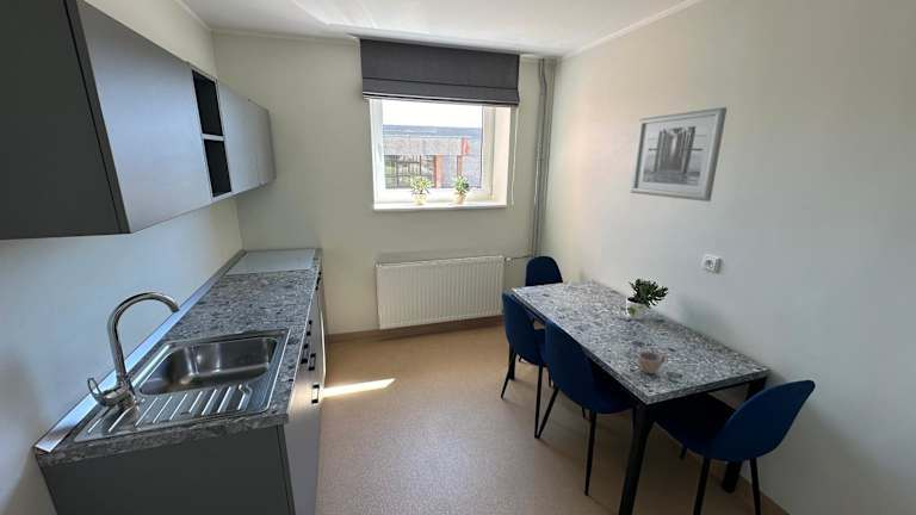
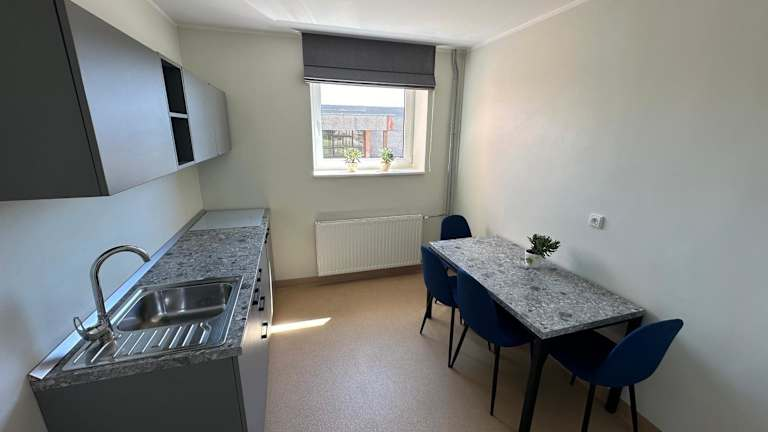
- cup [637,350,667,374]
- wall art [630,106,728,203]
